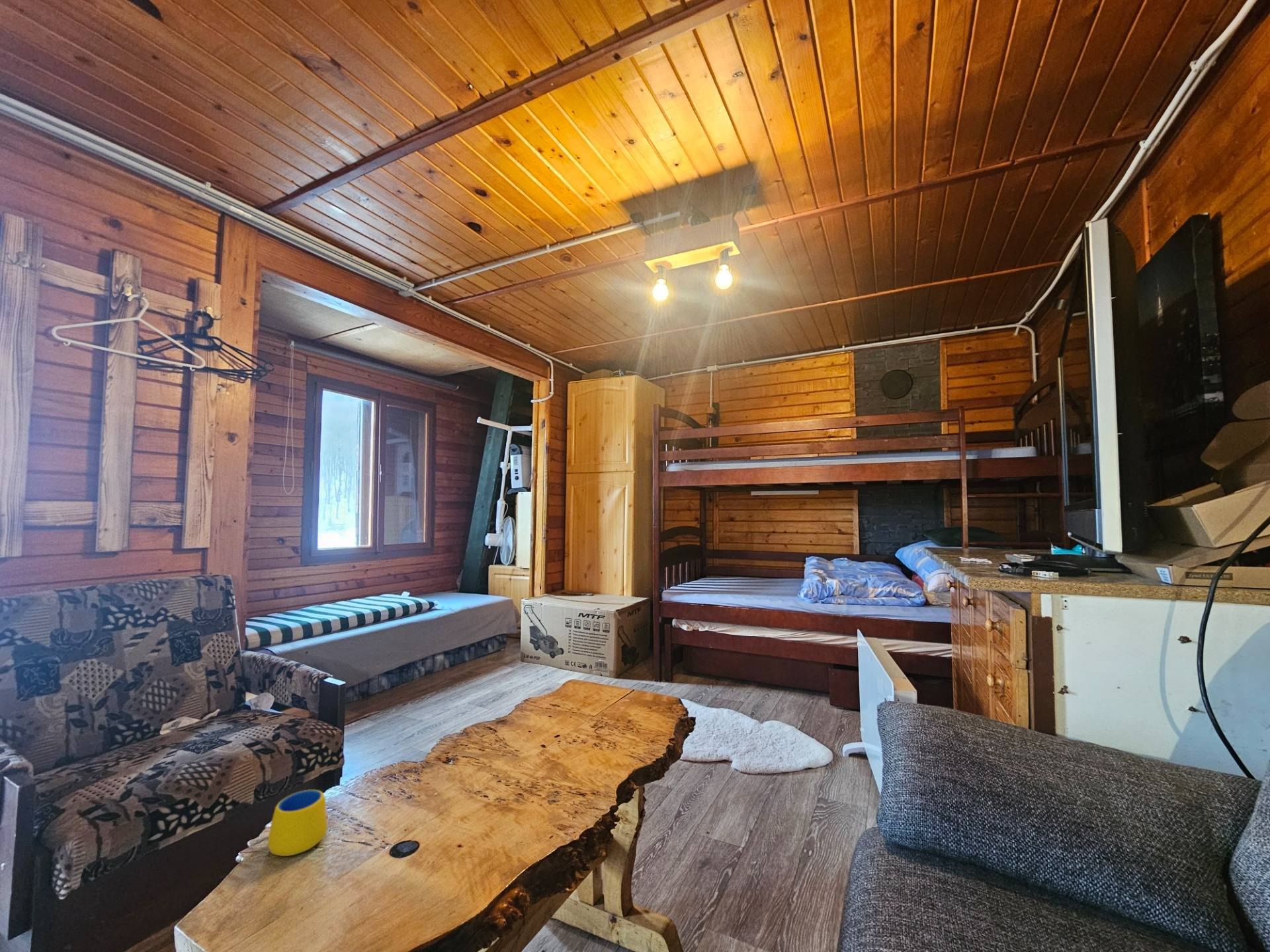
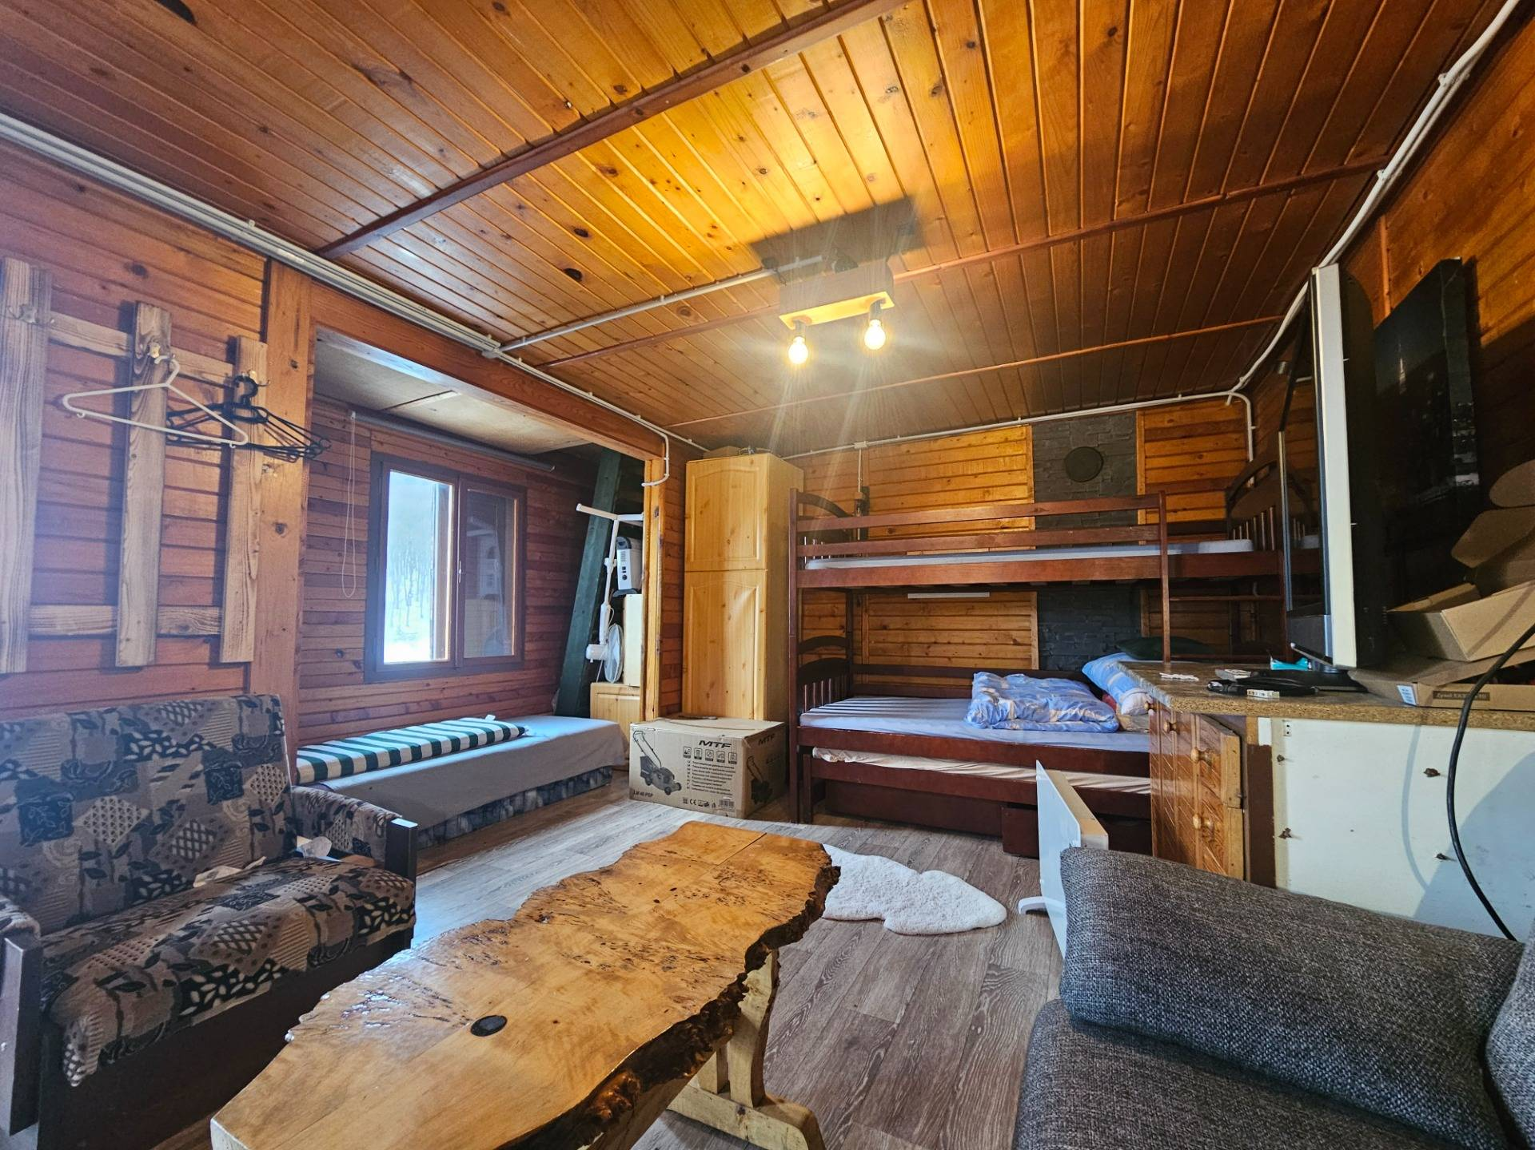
- mug [267,789,329,857]
